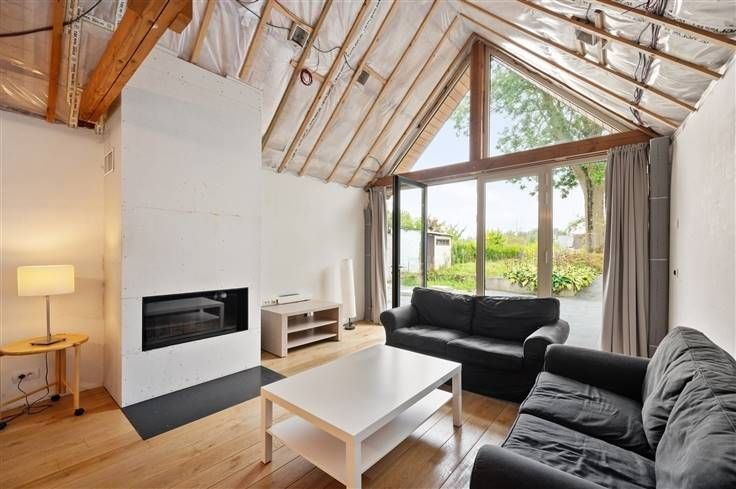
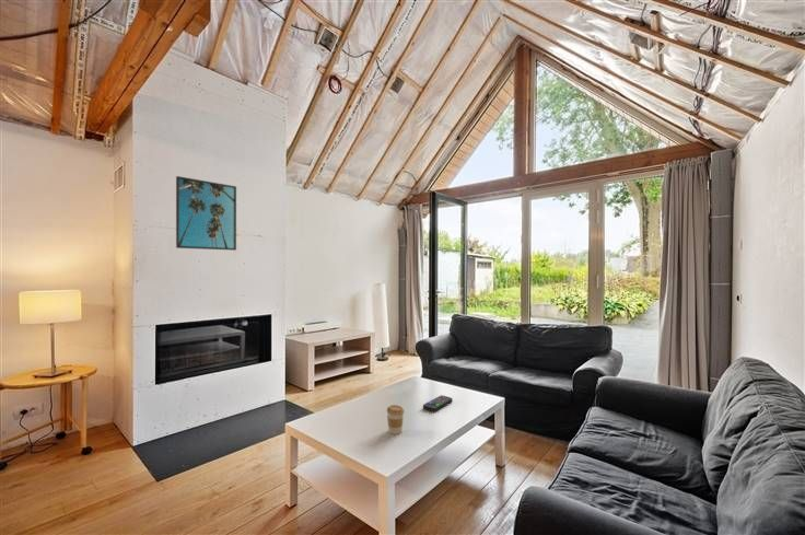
+ coffee cup [386,404,406,435]
+ remote control [422,394,454,414]
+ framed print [175,175,237,252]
